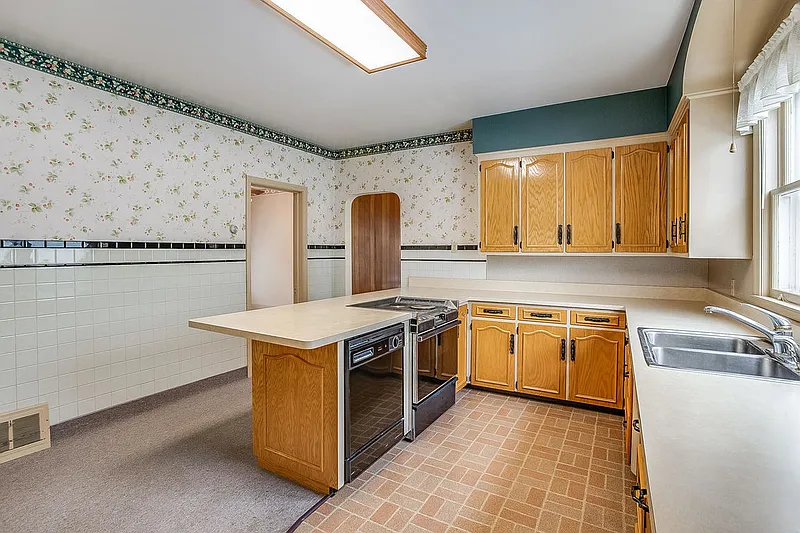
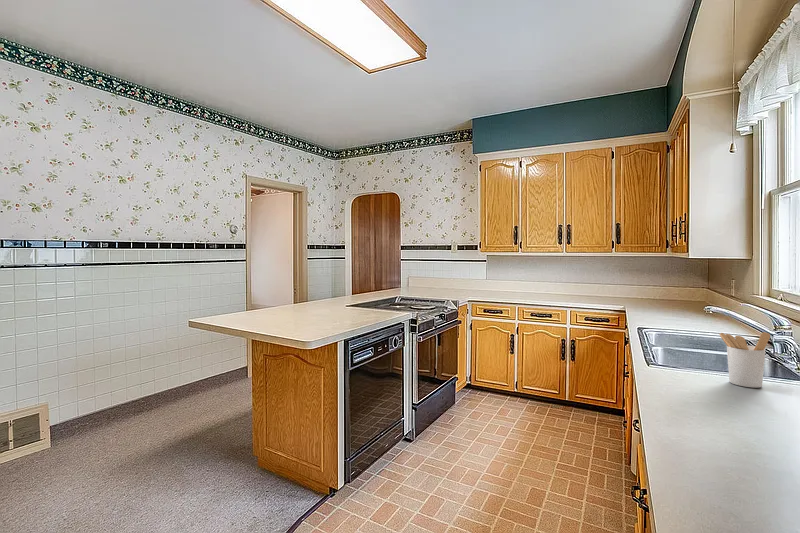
+ utensil holder [718,331,771,389]
